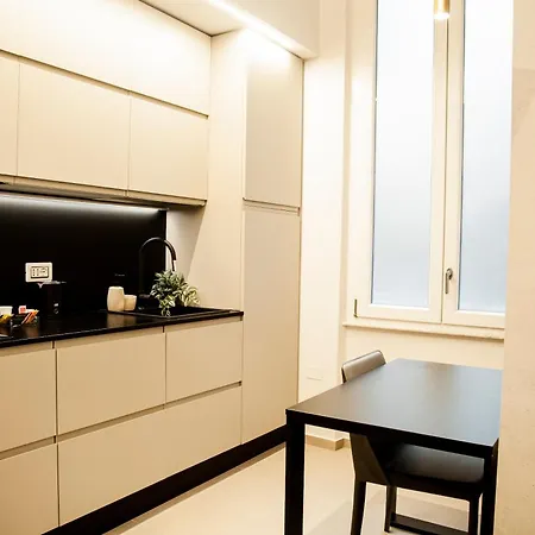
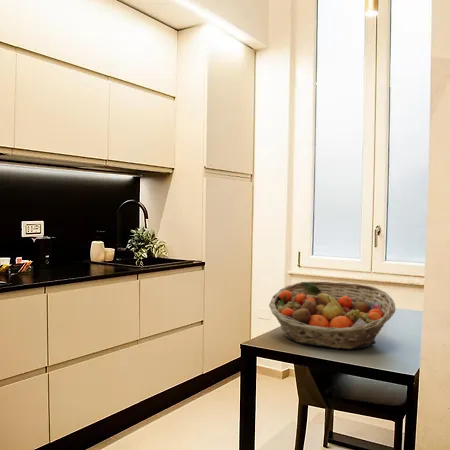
+ fruit basket [268,280,396,350]
